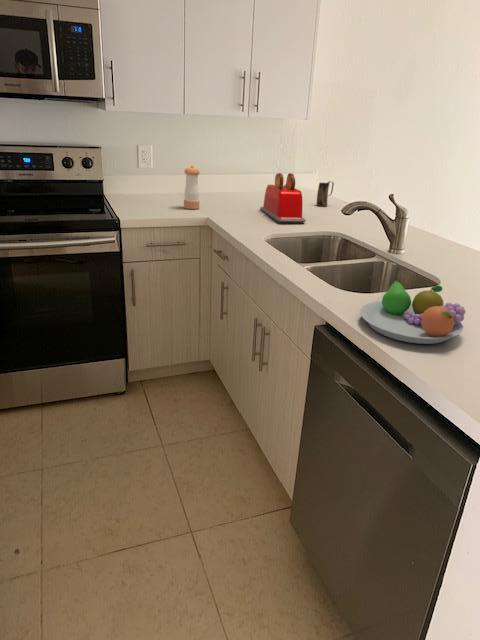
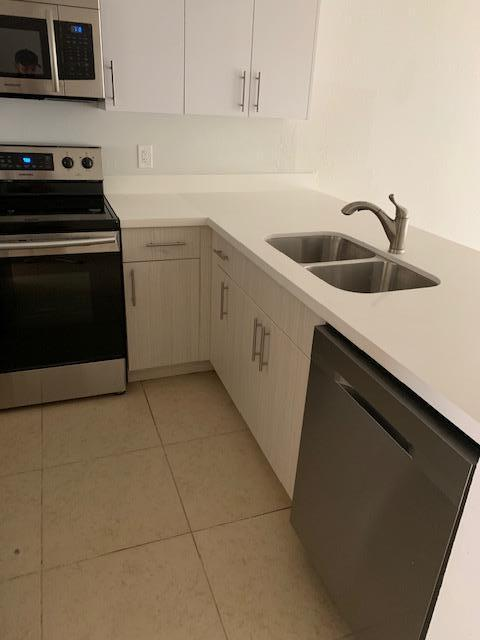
- mug [316,180,335,207]
- toaster [259,172,307,223]
- fruit bowl [359,279,466,345]
- pepper shaker [183,164,201,210]
